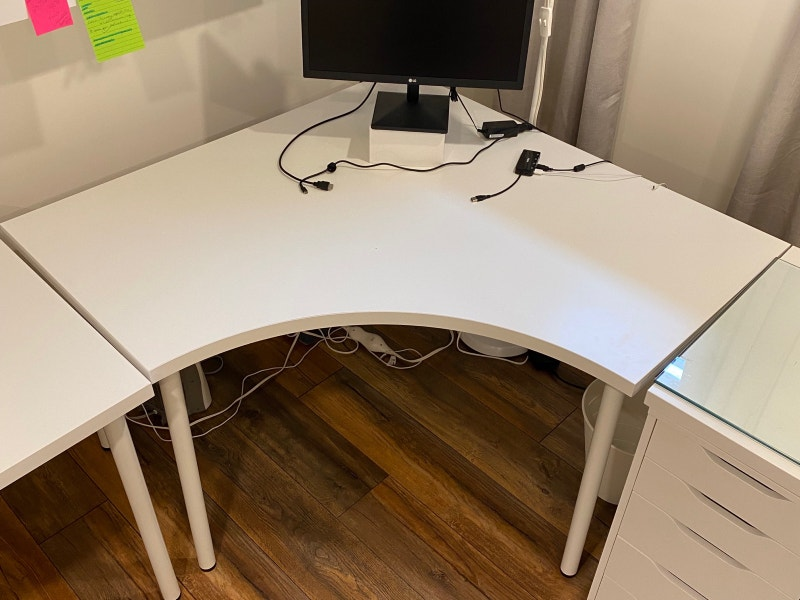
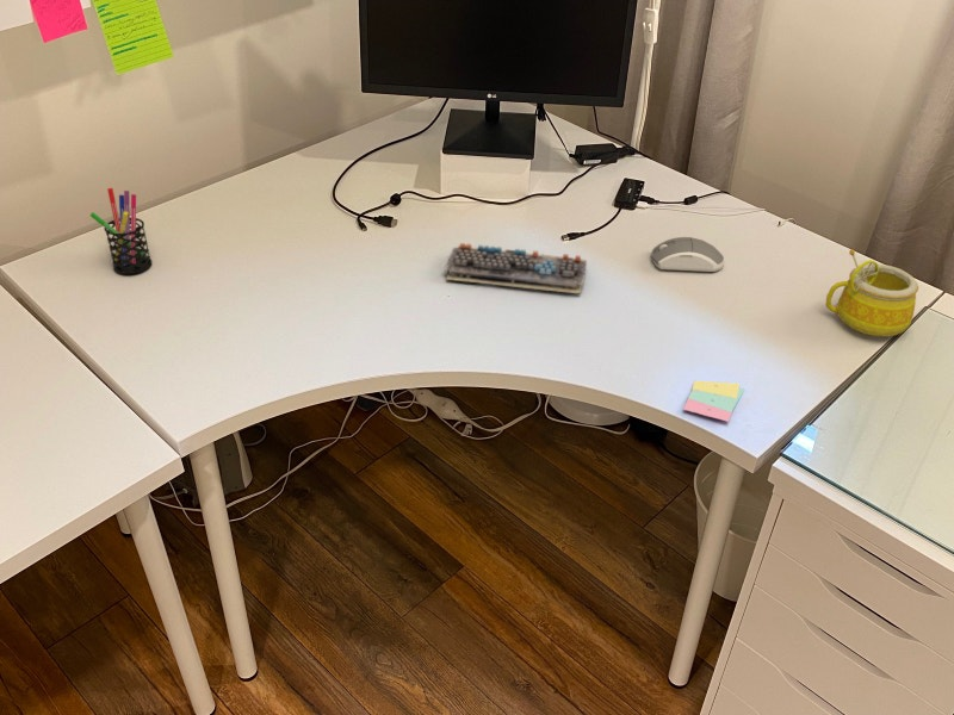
+ pen holder [89,187,153,275]
+ sticky notes [682,379,745,423]
+ mug [824,248,919,337]
+ computer mouse [651,236,725,273]
+ computer keyboard [444,242,588,294]
